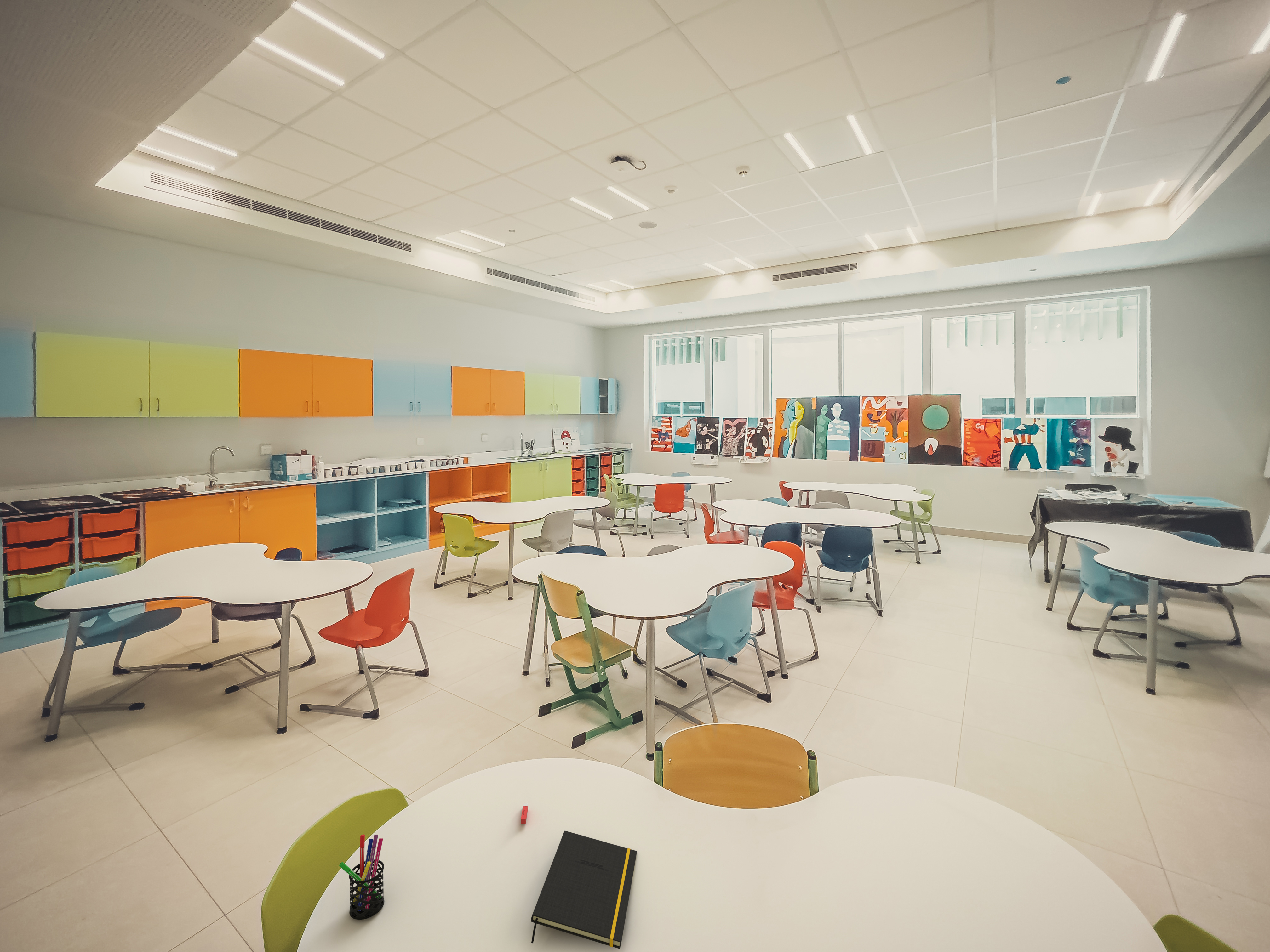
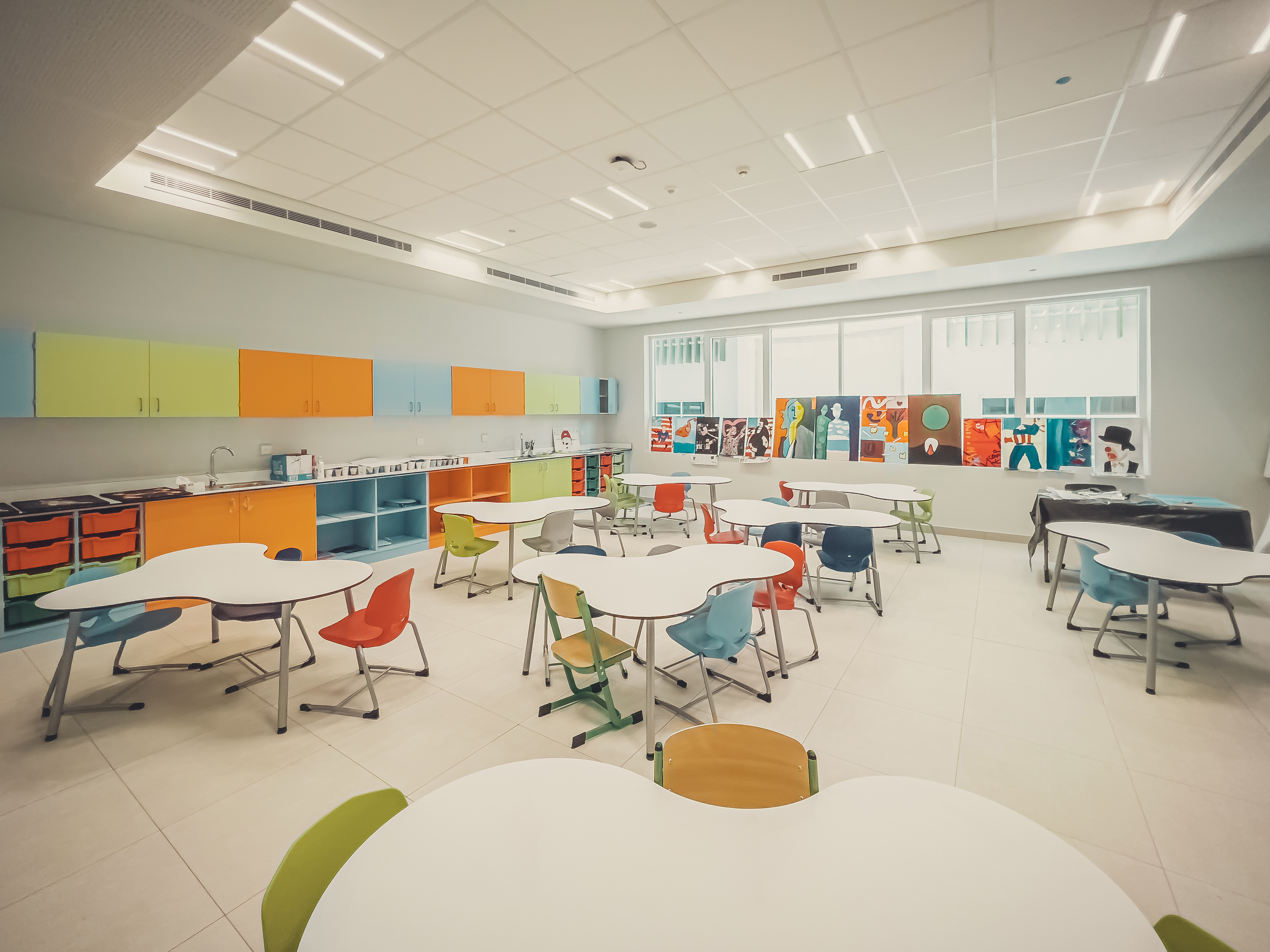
- notepad [531,830,637,949]
- eraser [521,803,529,824]
- pen holder [339,834,385,920]
